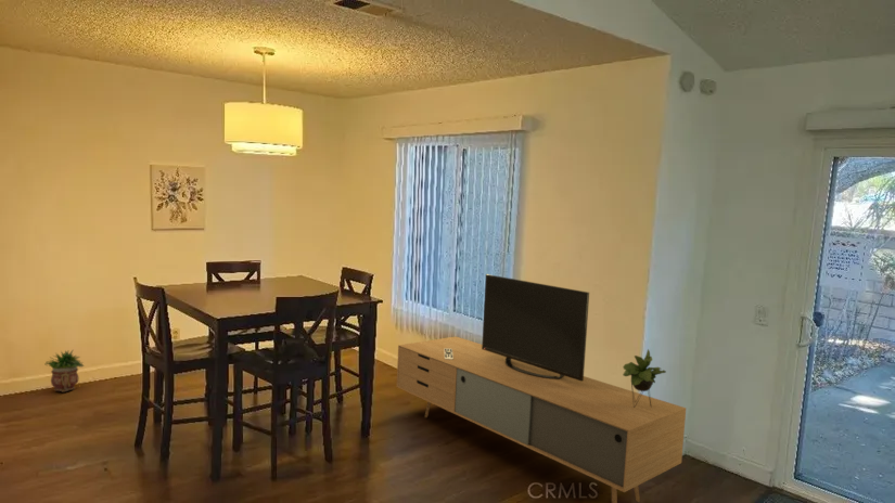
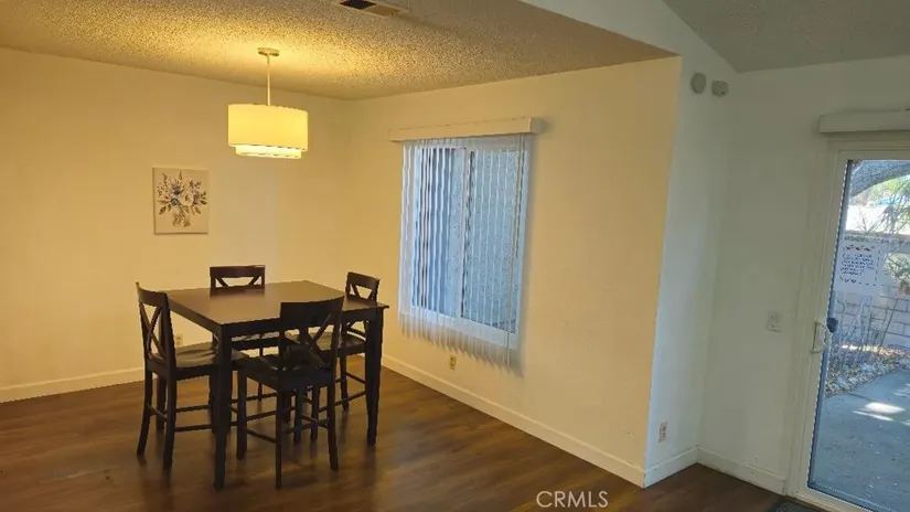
- potted plant [44,349,86,394]
- media console [396,273,687,503]
